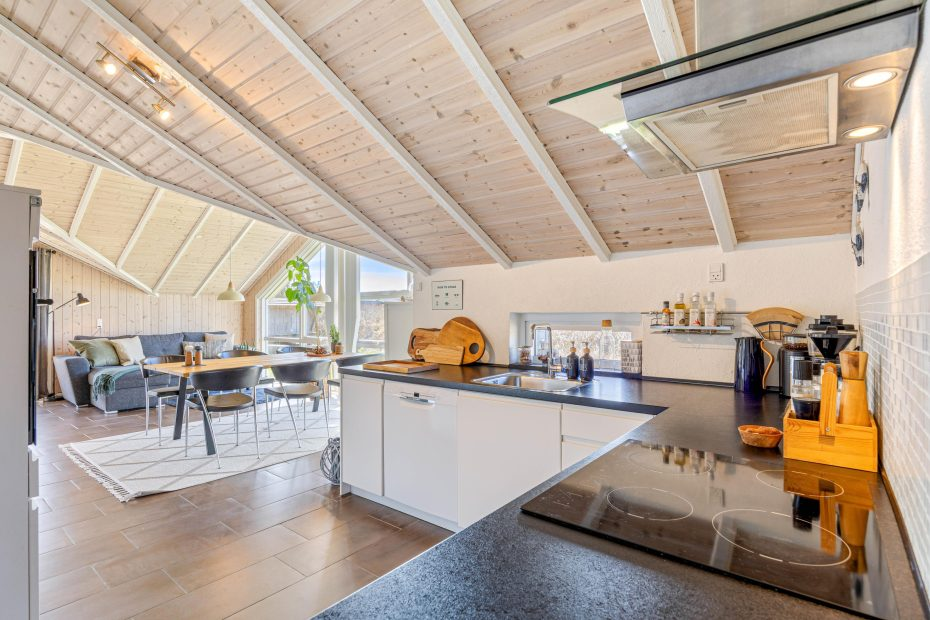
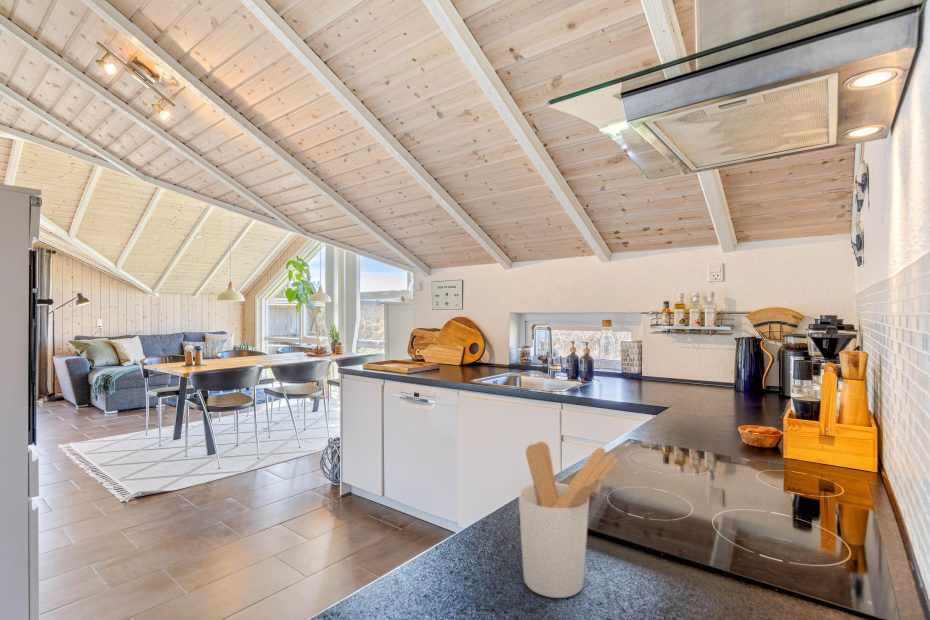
+ utensil holder [518,441,619,599]
